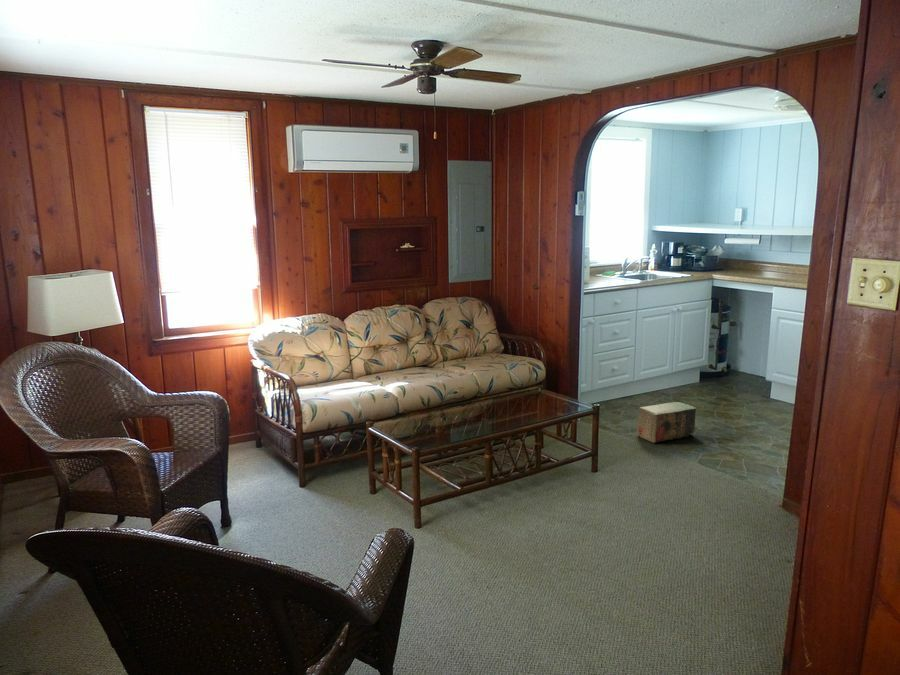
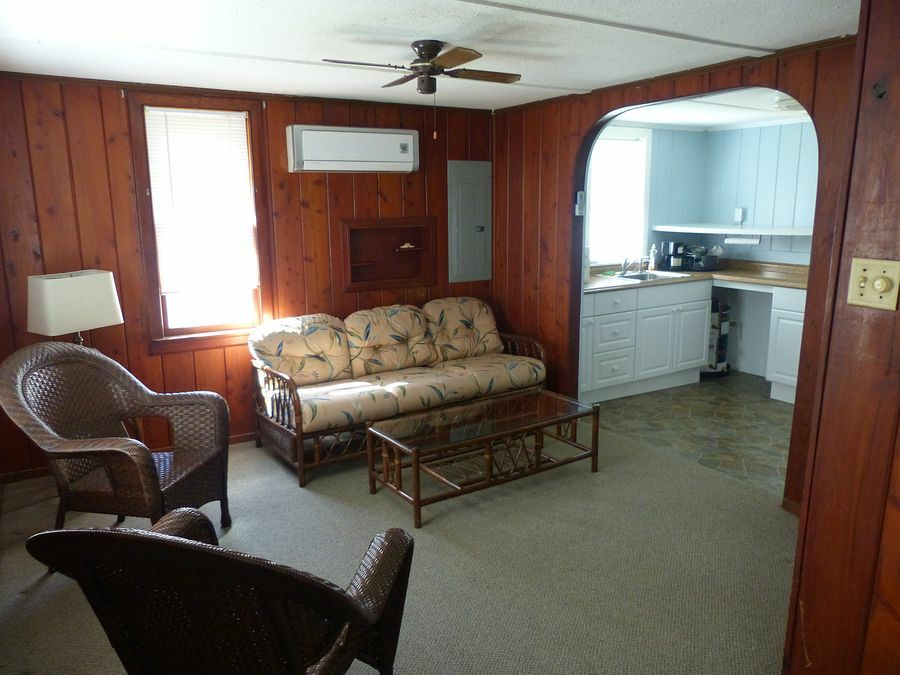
- cardboard box [636,401,698,444]
